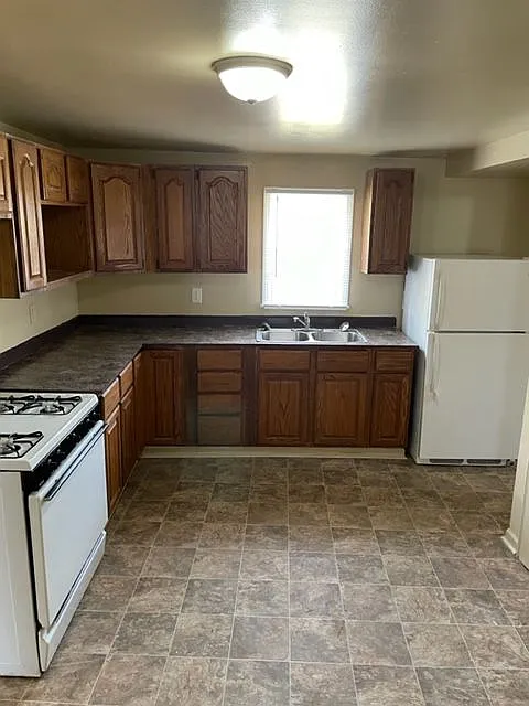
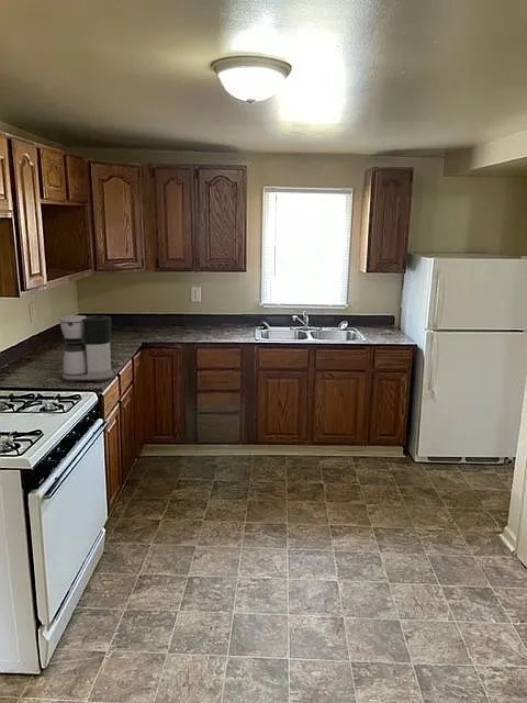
+ coffee maker [58,314,115,383]
